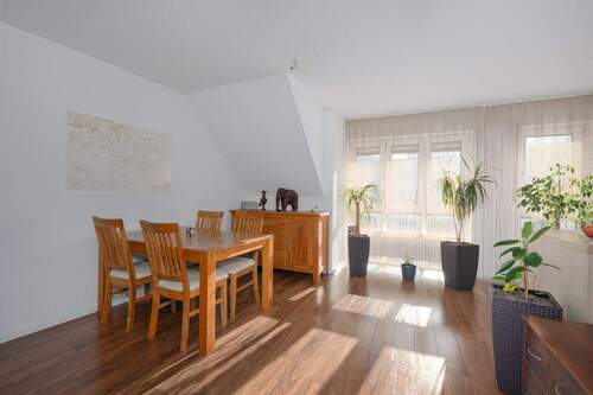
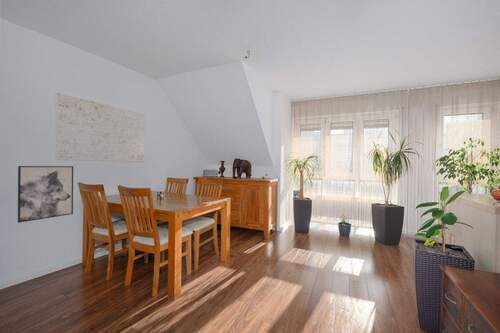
+ wall art [17,165,74,224]
